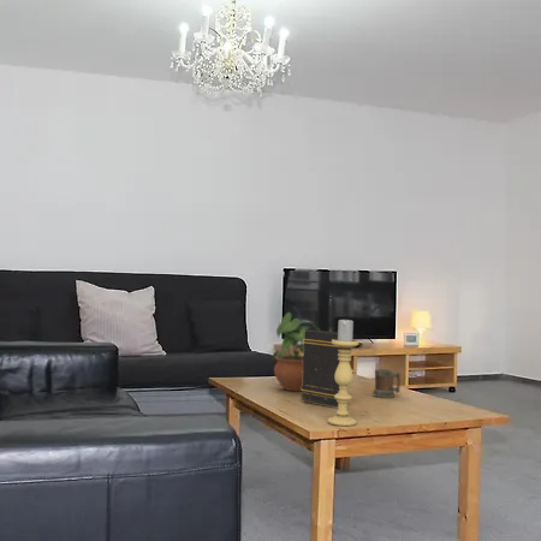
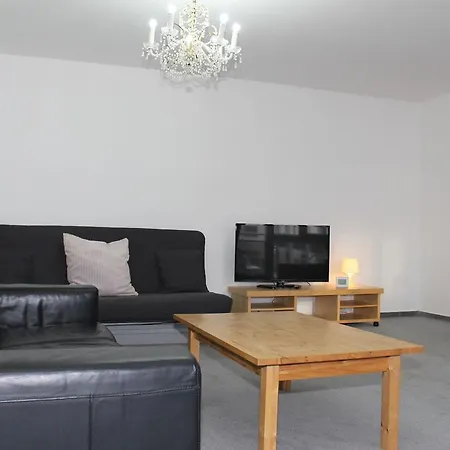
- mug [371,368,402,399]
- book [301,329,340,409]
- potted plant [270,310,321,392]
- candle holder [327,316,359,427]
